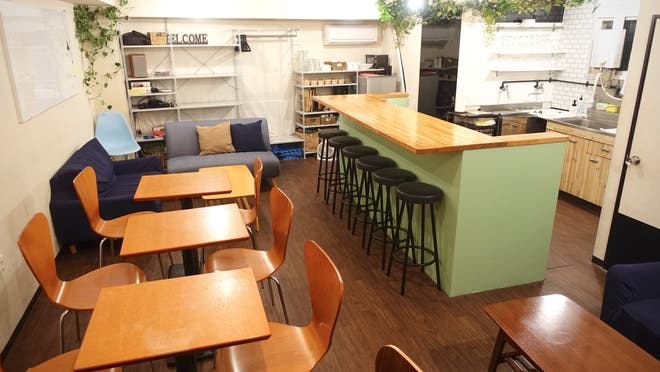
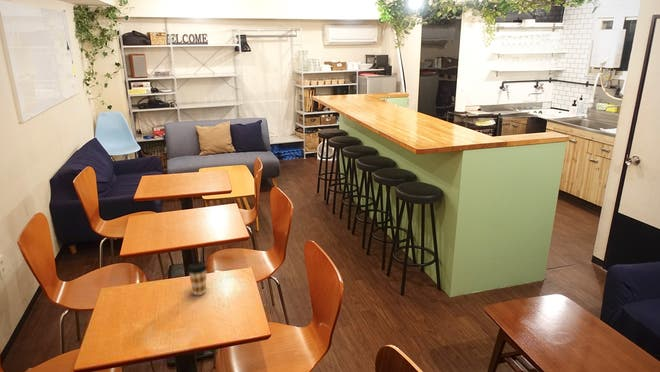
+ coffee cup [186,261,208,296]
